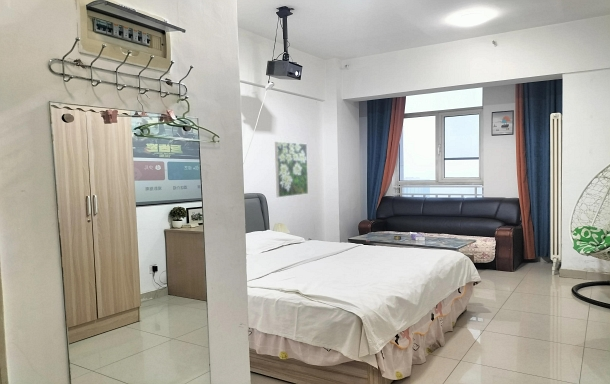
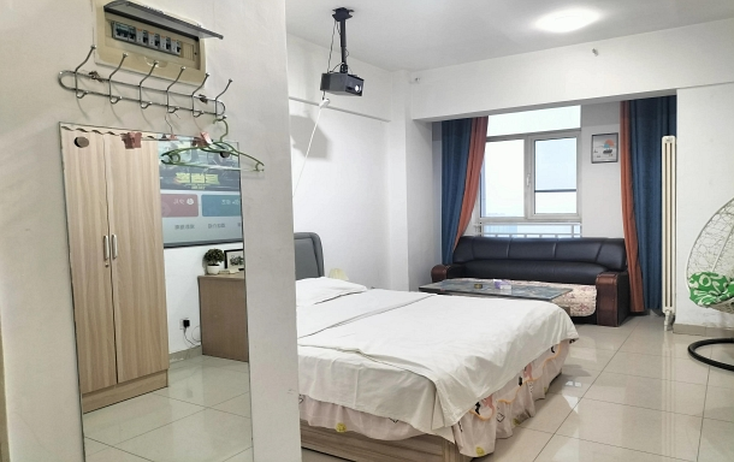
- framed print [274,141,309,198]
